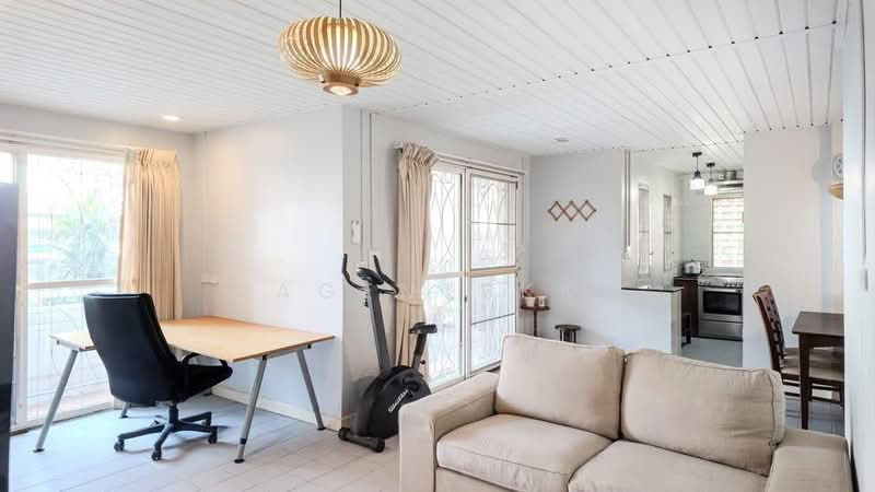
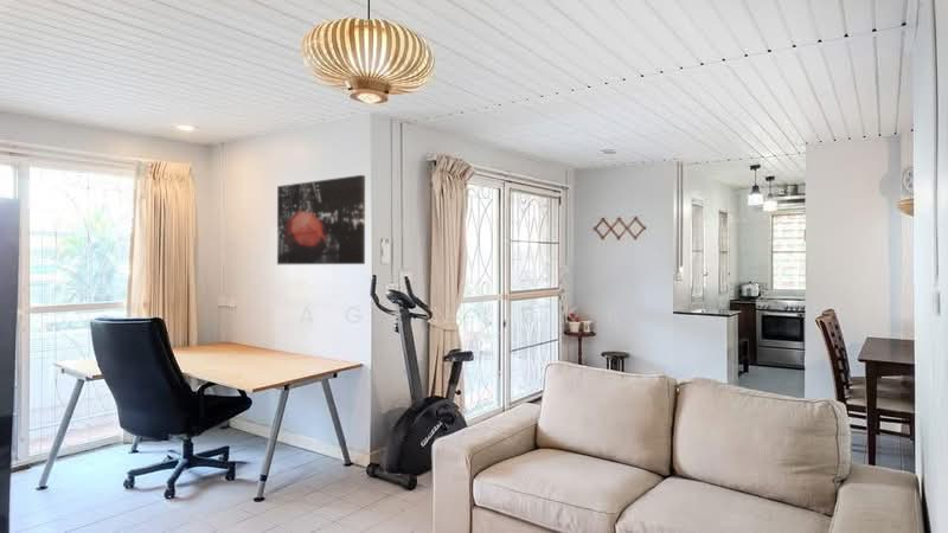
+ wall art [276,174,366,265]
